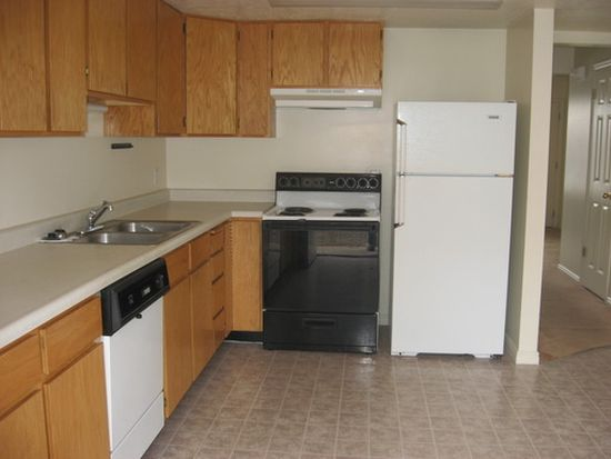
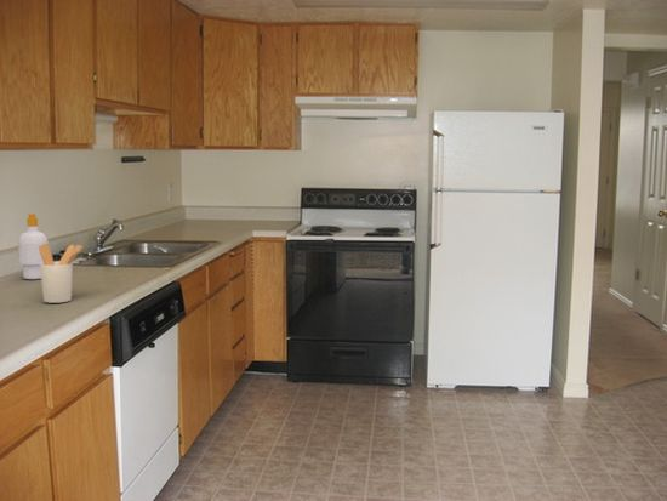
+ soap bottle [17,212,50,280]
+ utensil holder [39,244,84,304]
